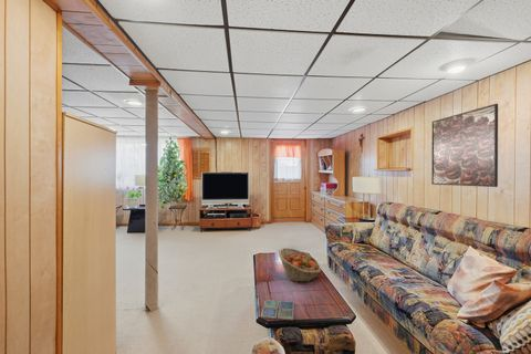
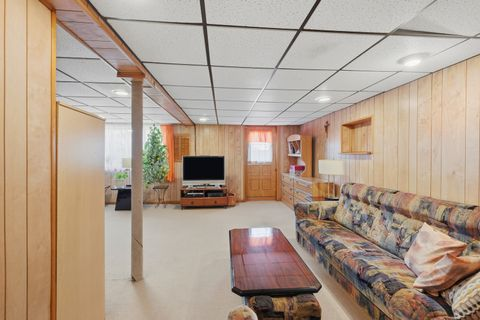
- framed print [430,103,499,188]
- drink coaster [260,299,295,321]
- fruit basket [278,247,322,283]
